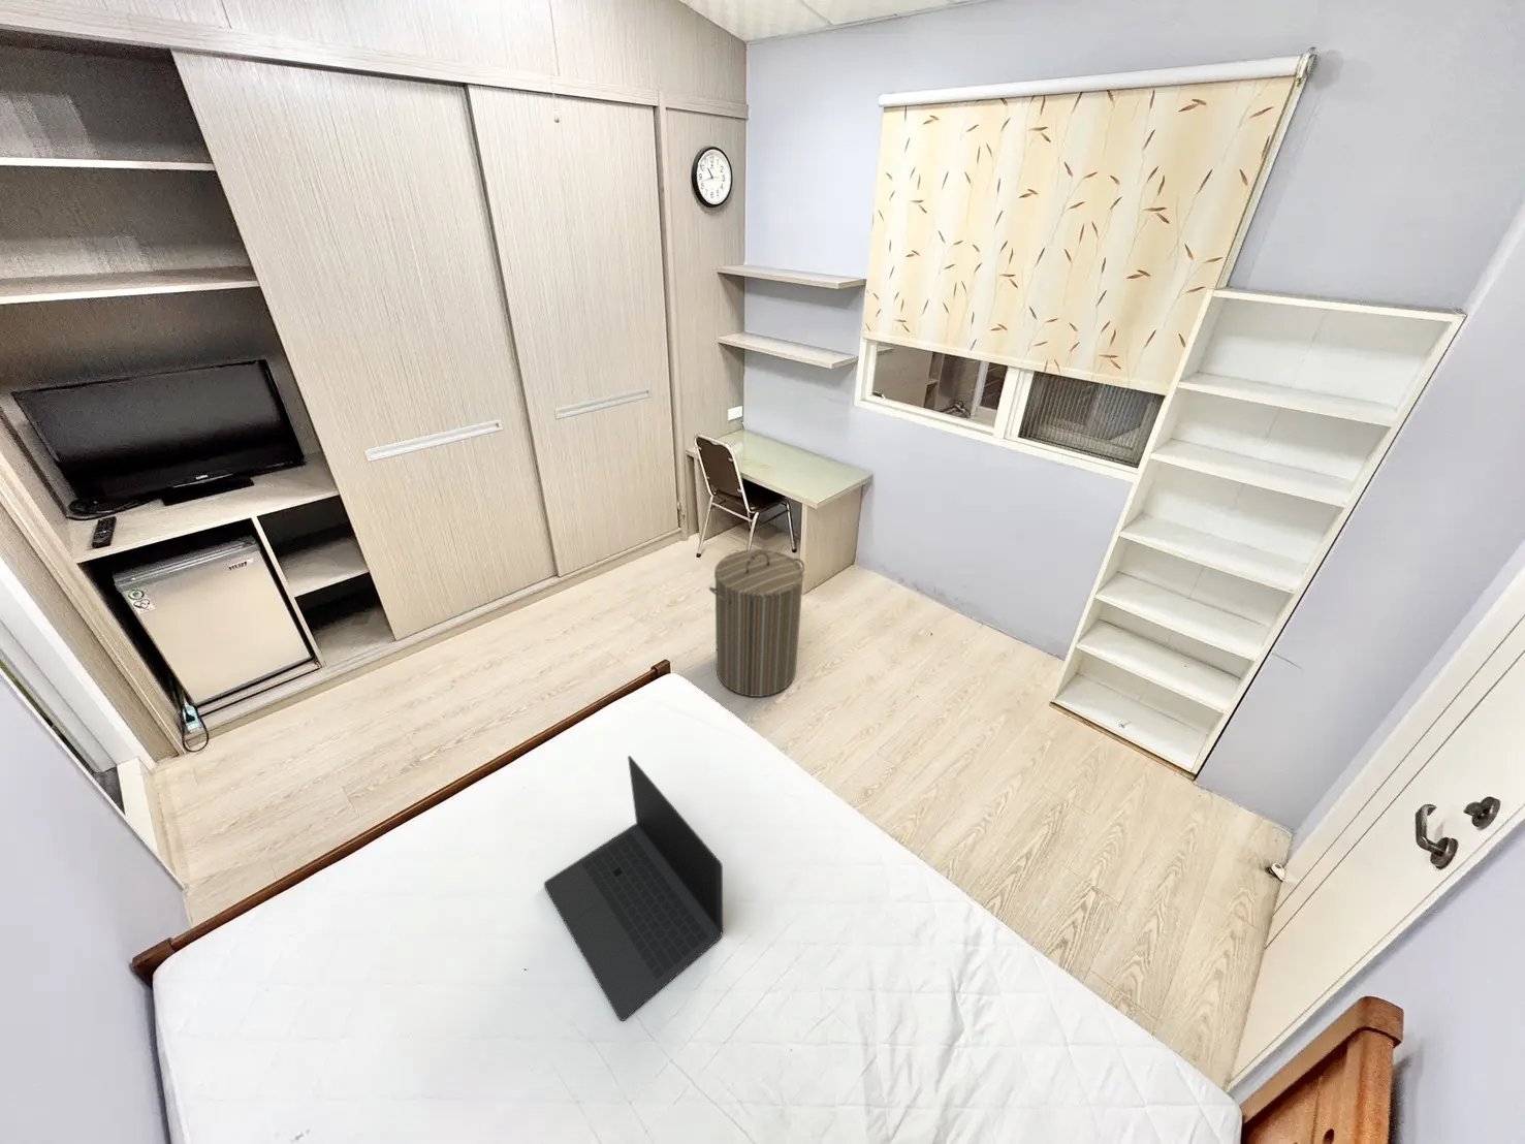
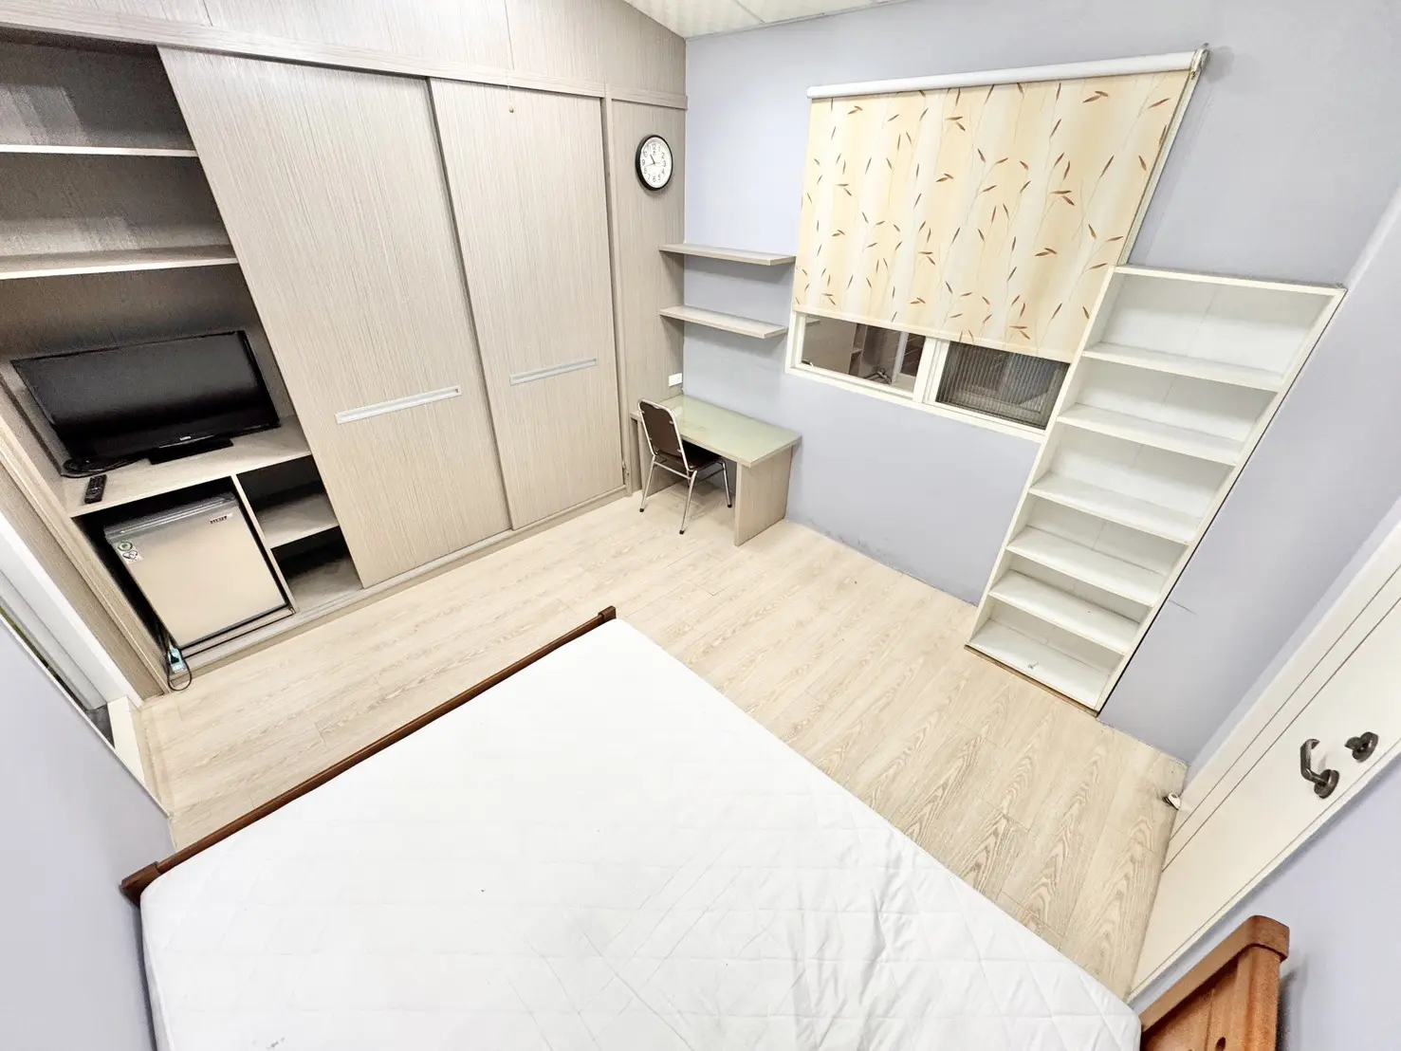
- laptop [543,755,723,1023]
- laundry hamper [708,548,805,698]
